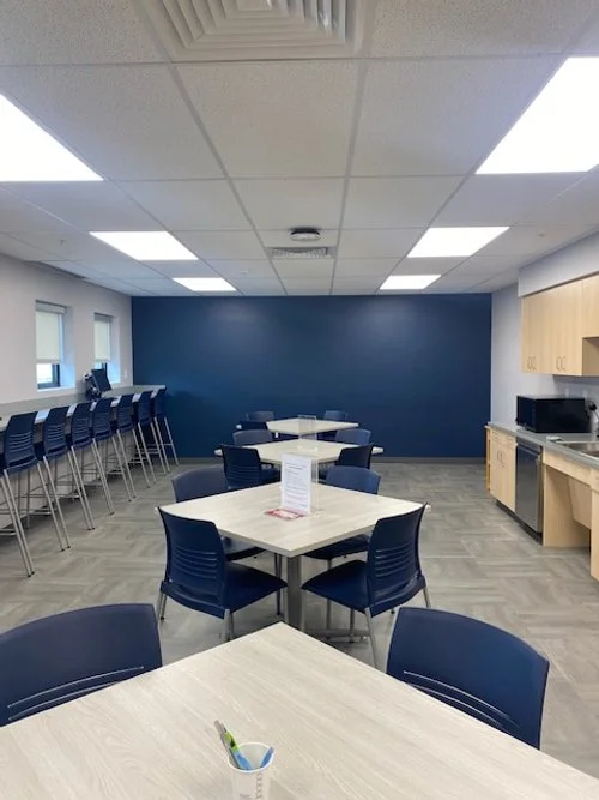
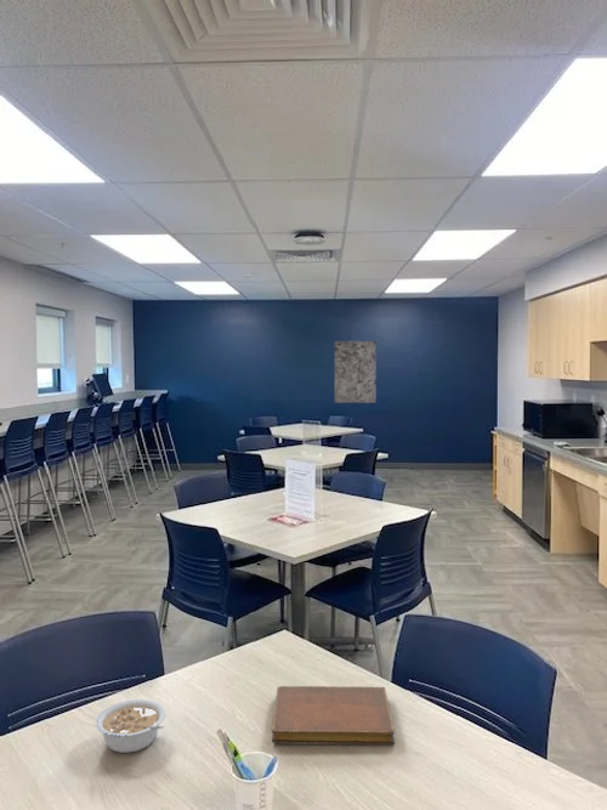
+ notebook [271,685,396,746]
+ legume [95,698,166,754]
+ wall art [334,340,378,404]
